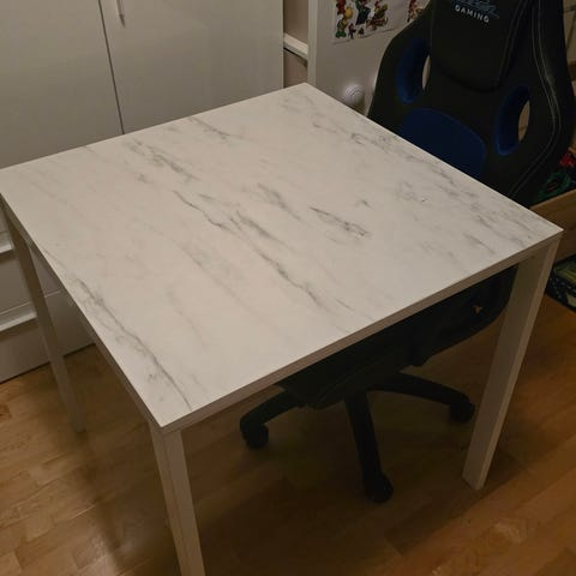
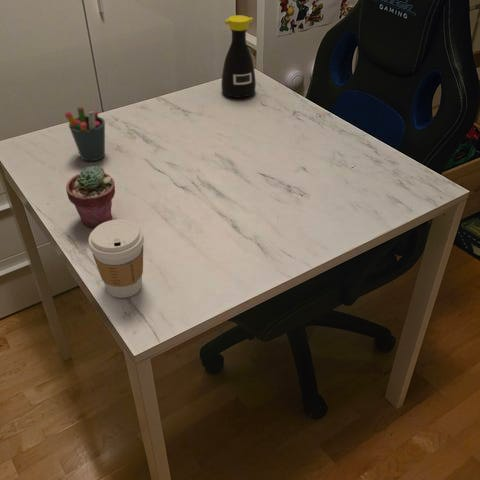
+ pen holder [64,106,106,162]
+ coffee cup [88,219,145,299]
+ potted succulent [65,165,116,228]
+ bottle [220,14,257,99]
